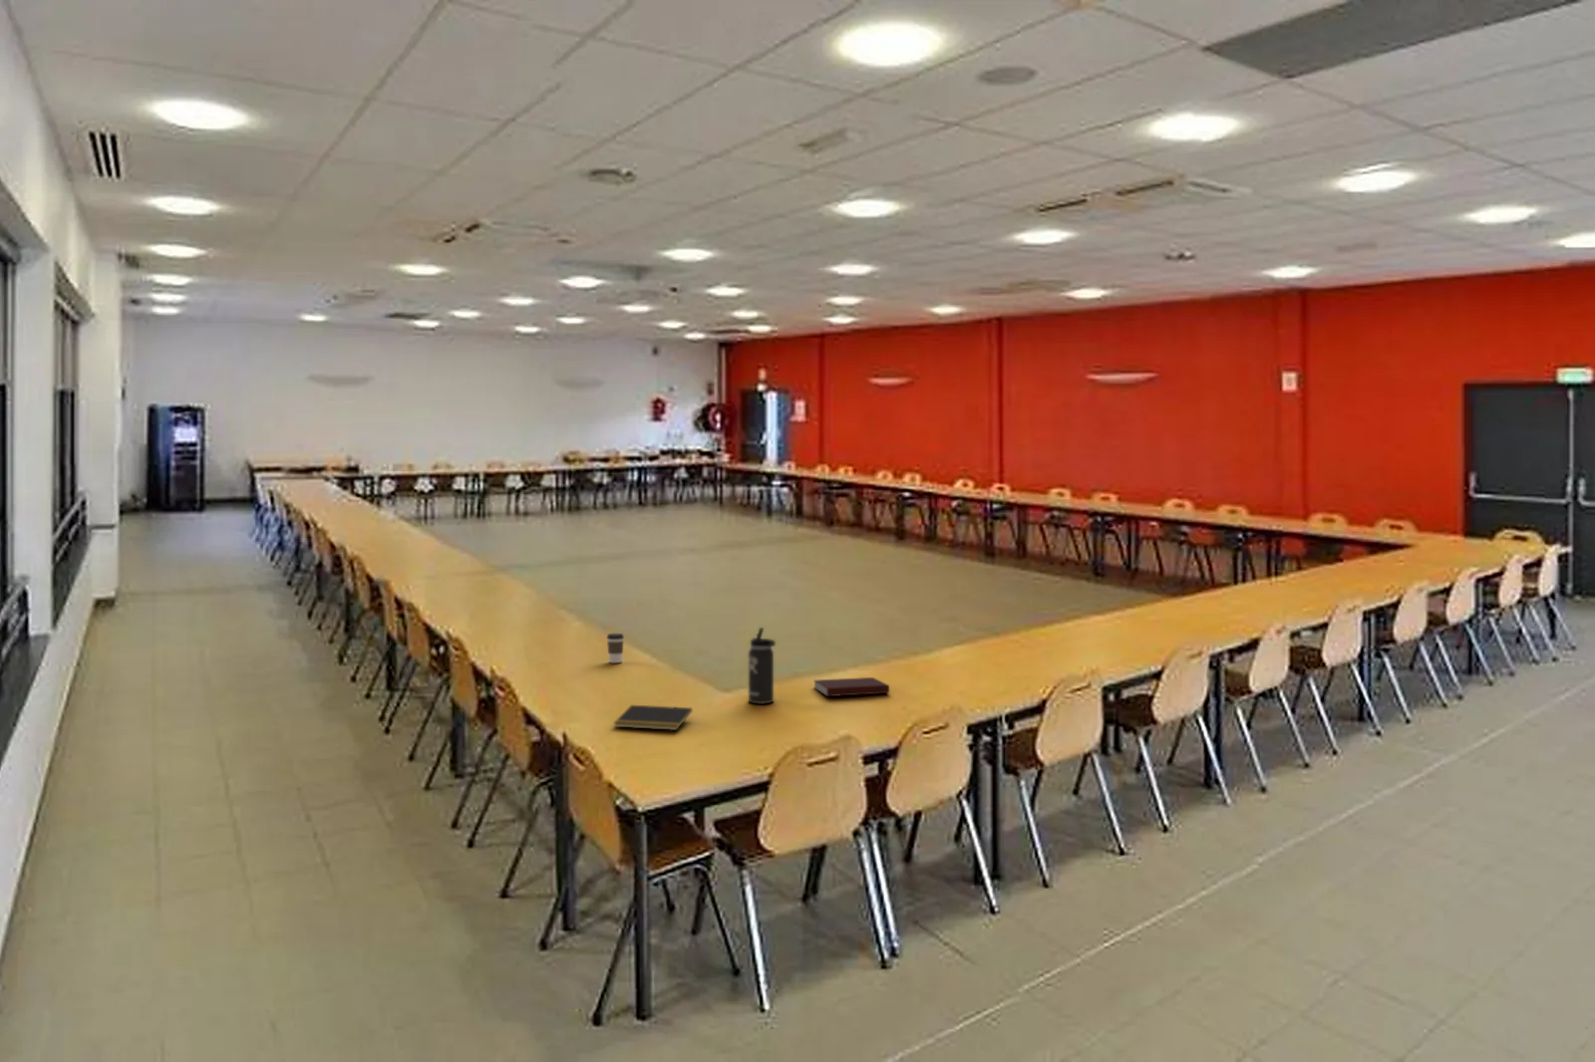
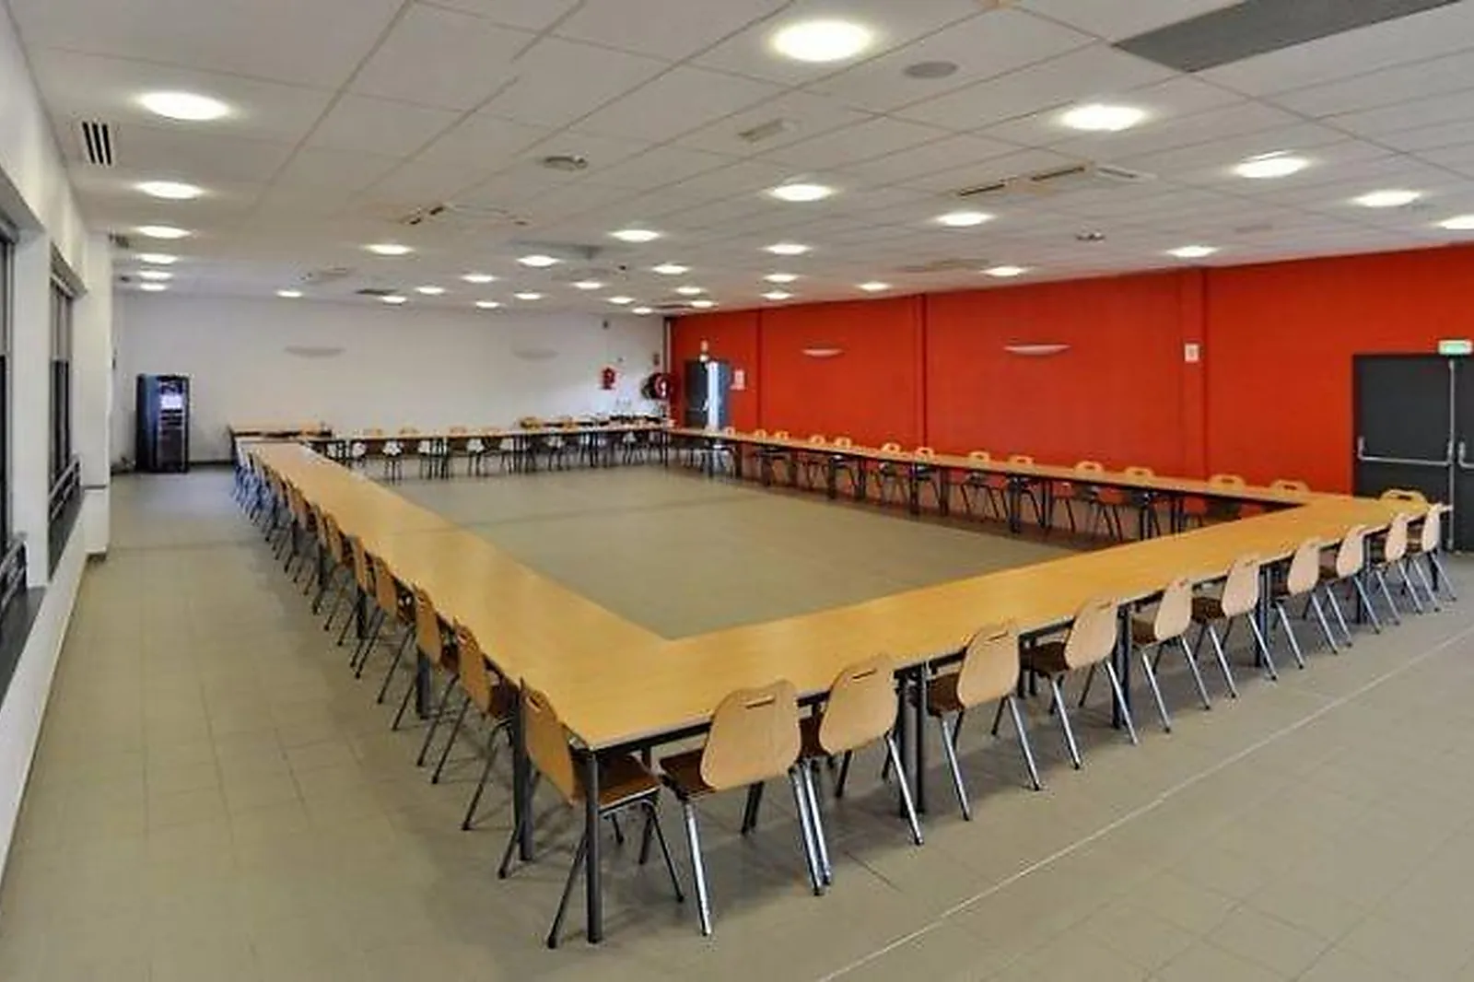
- notebook [812,677,891,697]
- notepad [613,704,693,731]
- thermos bottle [747,627,777,705]
- coffee cup [606,633,625,664]
